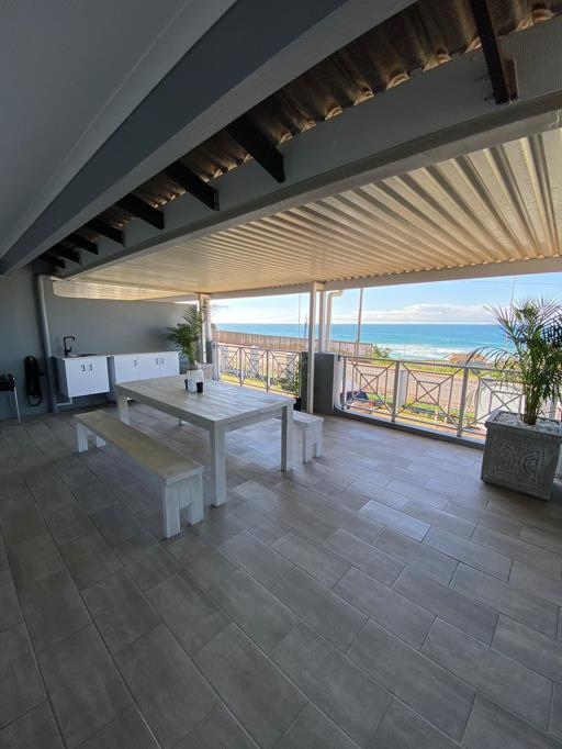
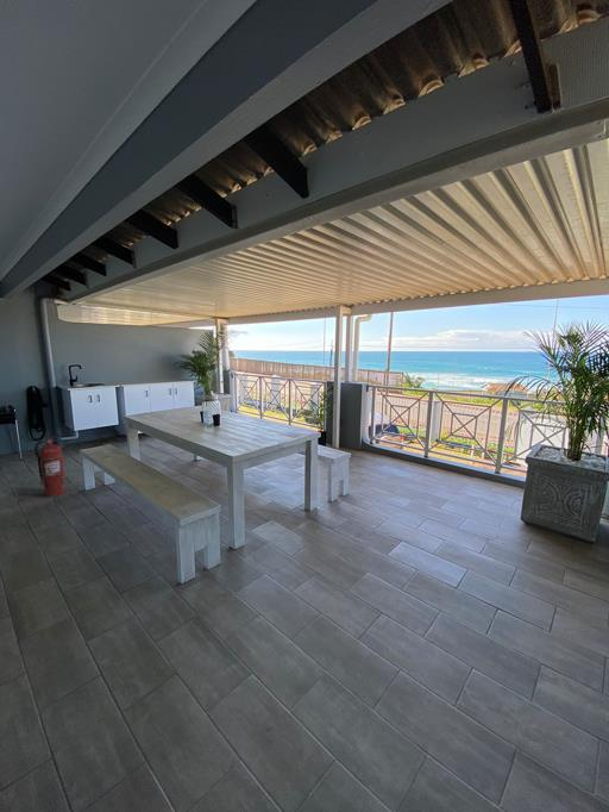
+ fire extinguisher [33,433,67,498]
